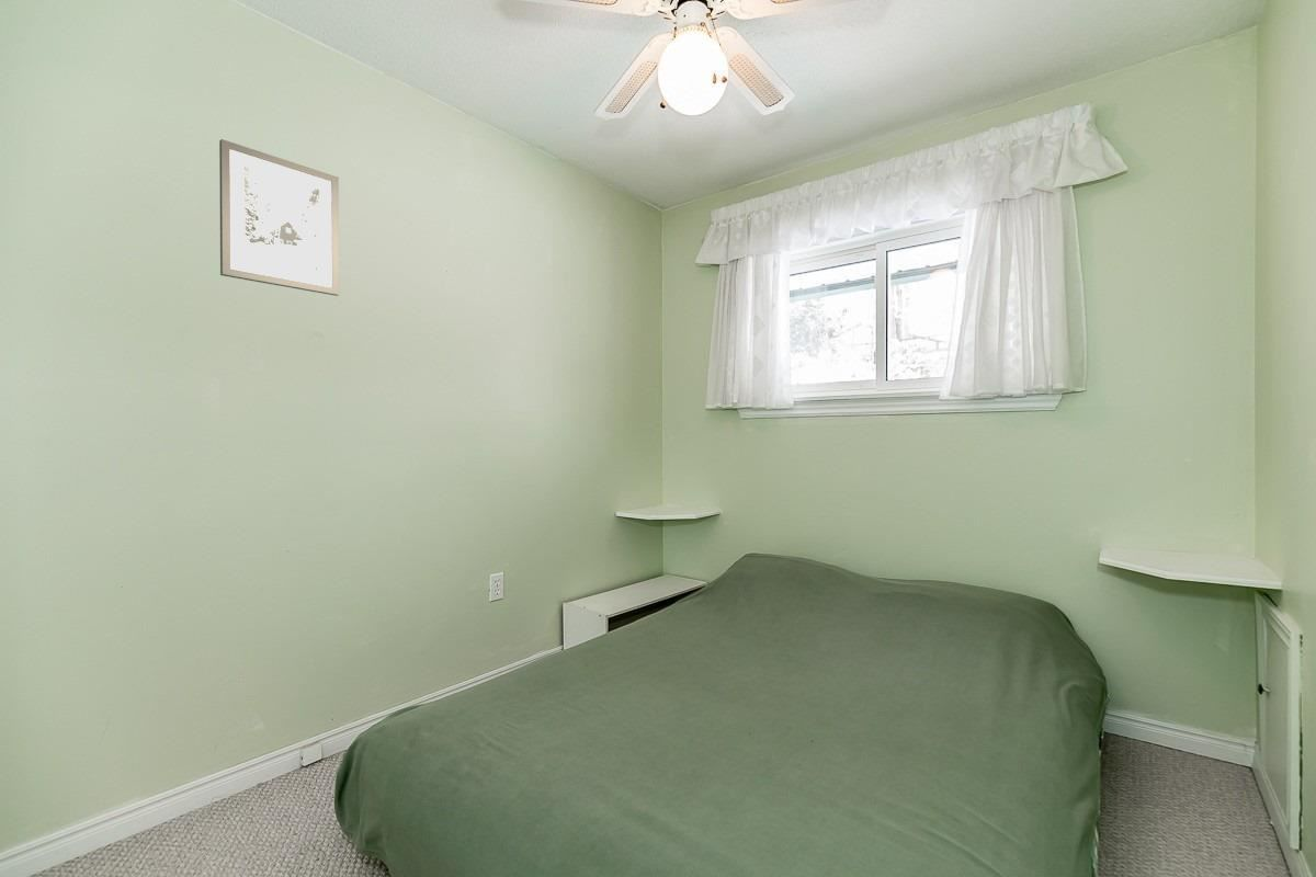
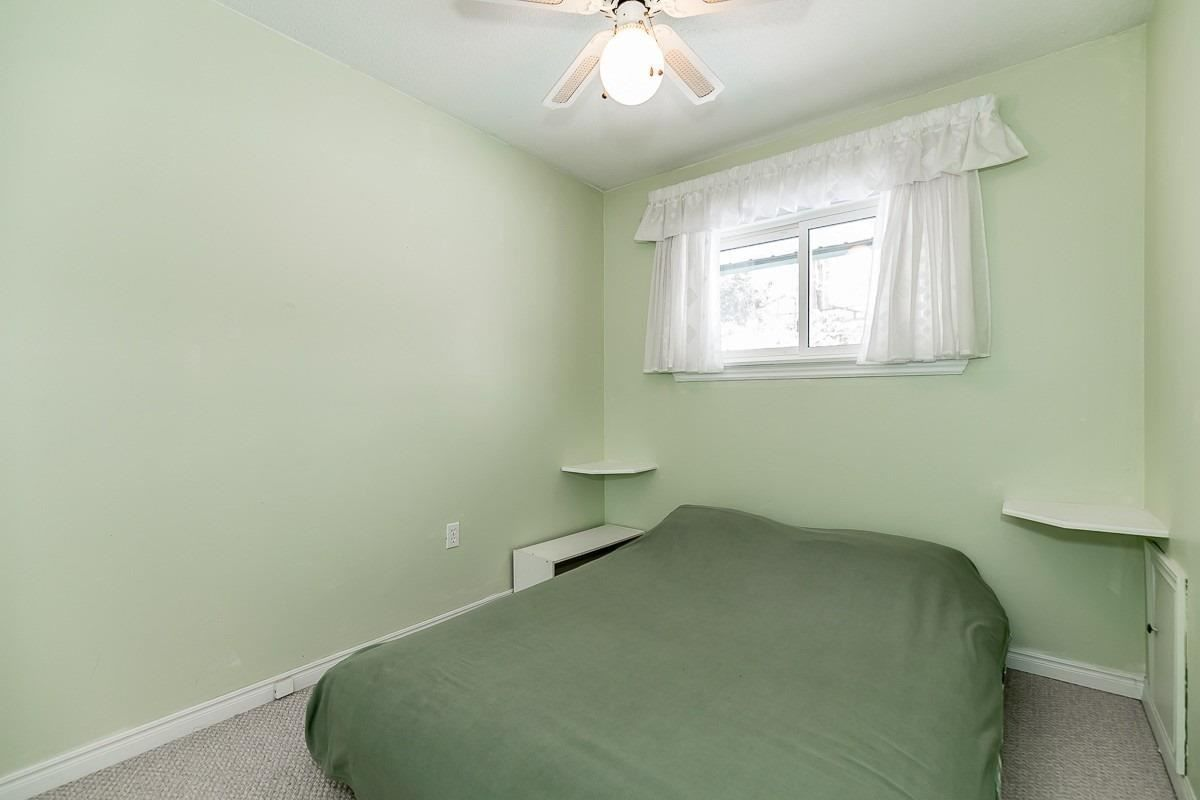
- wall art [218,138,340,297]
